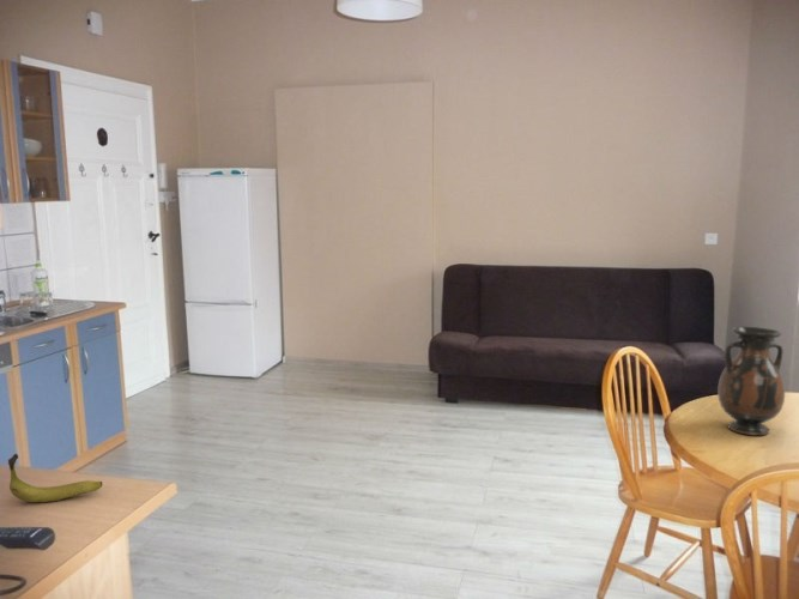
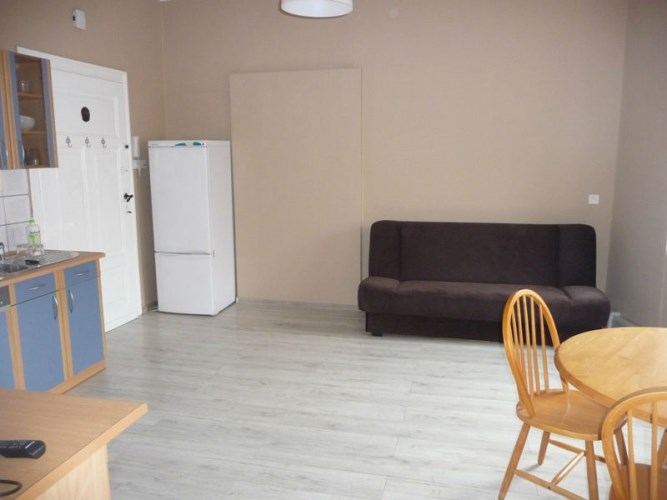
- vase [716,326,786,436]
- banana [7,453,103,503]
